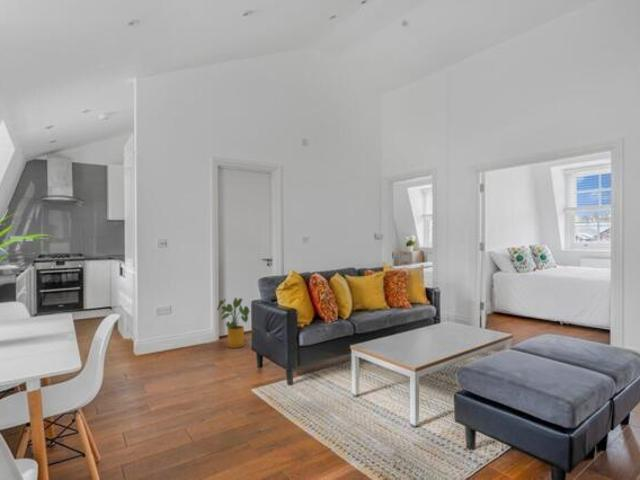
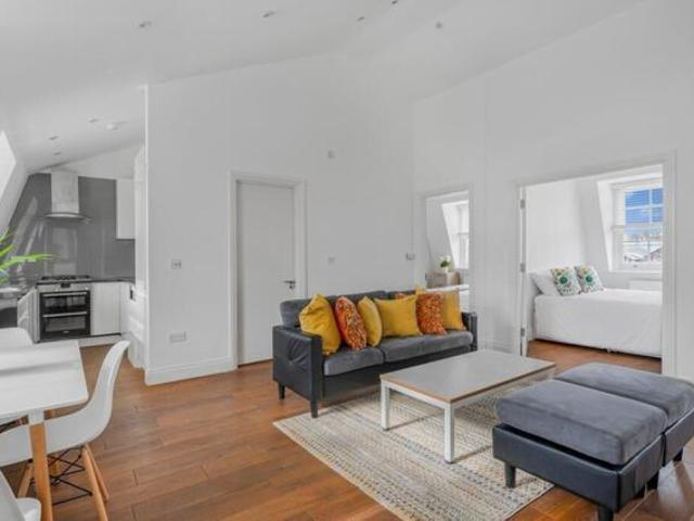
- house plant [216,297,252,349]
